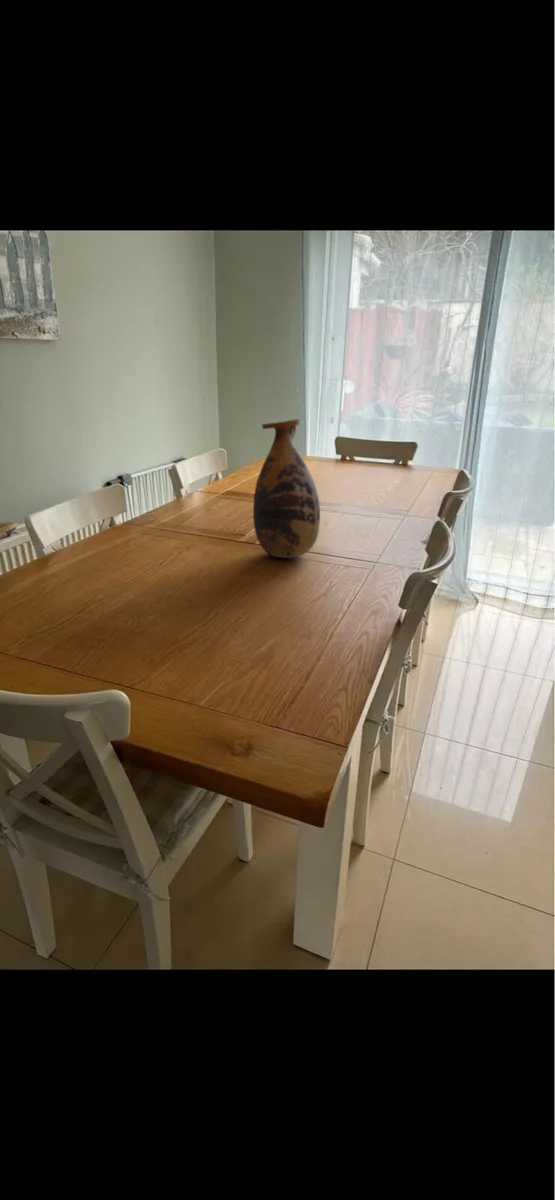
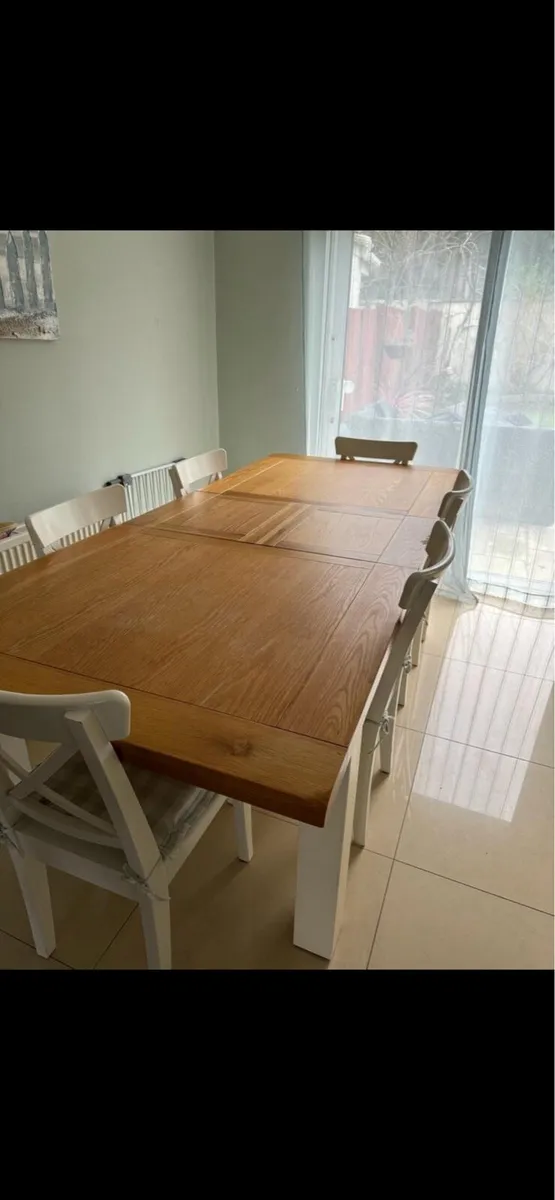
- vase [252,418,321,559]
